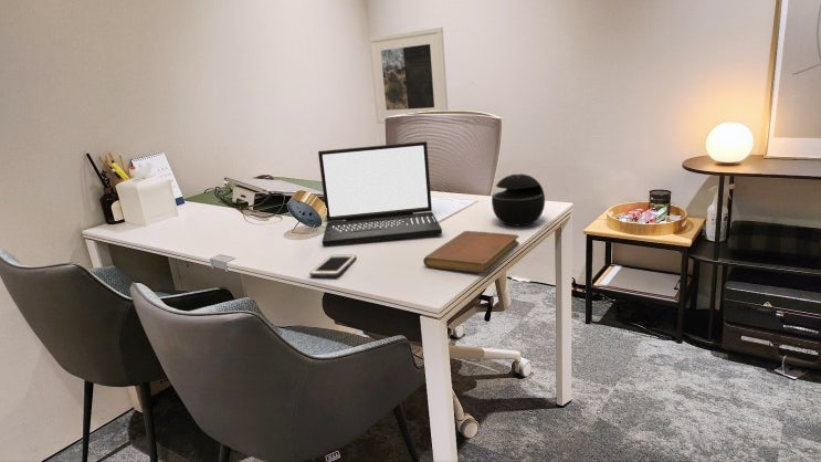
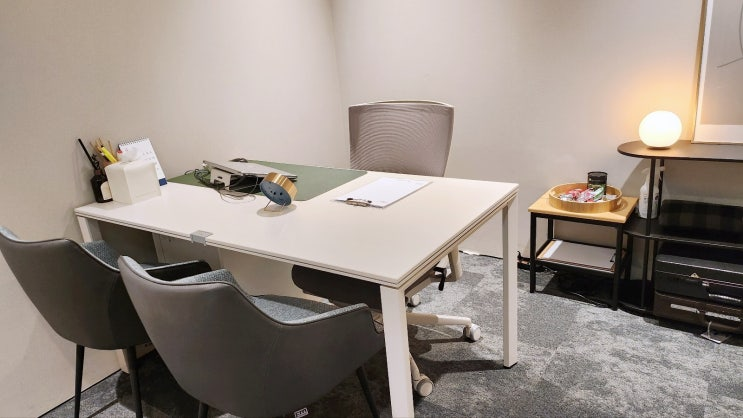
- notebook [422,230,520,274]
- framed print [368,27,449,125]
- laptop [317,140,443,246]
- cell phone [308,254,357,277]
- speaker [491,174,546,227]
